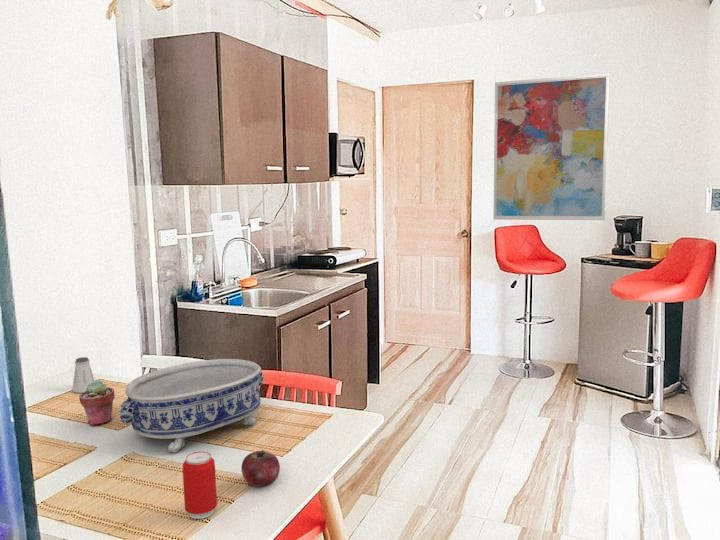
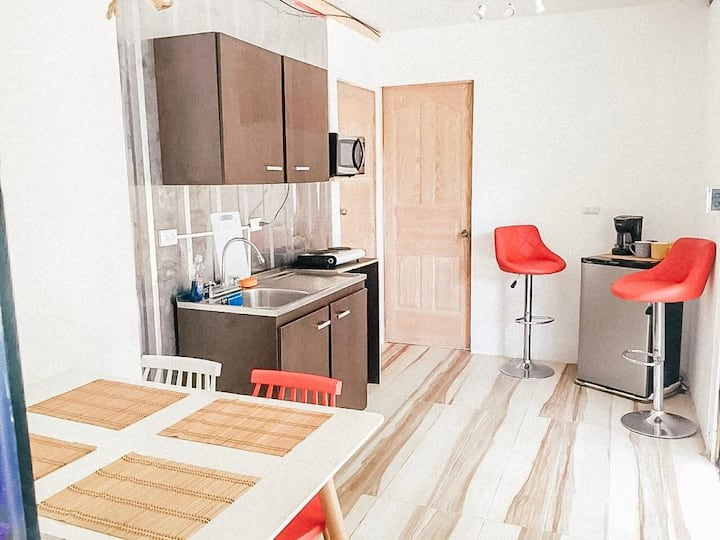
- wall art [492,72,611,221]
- apple [240,449,281,488]
- decorative bowl [118,358,265,454]
- potted succulent [78,380,116,427]
- beverage can [182,451,218,520]
- saltshaker [71,356,96,394]
